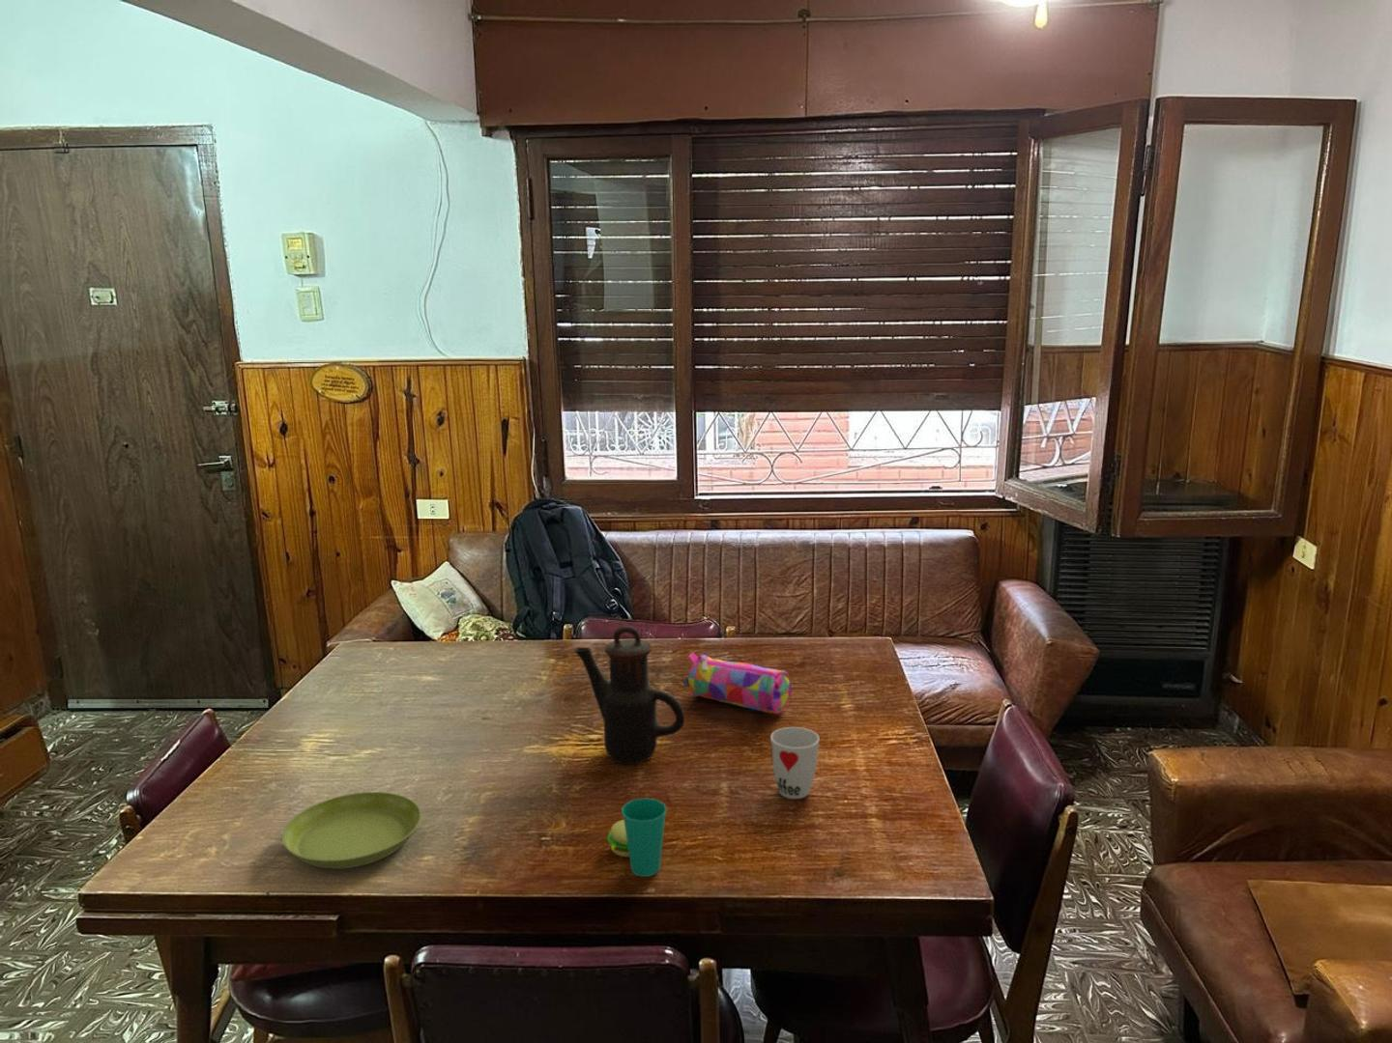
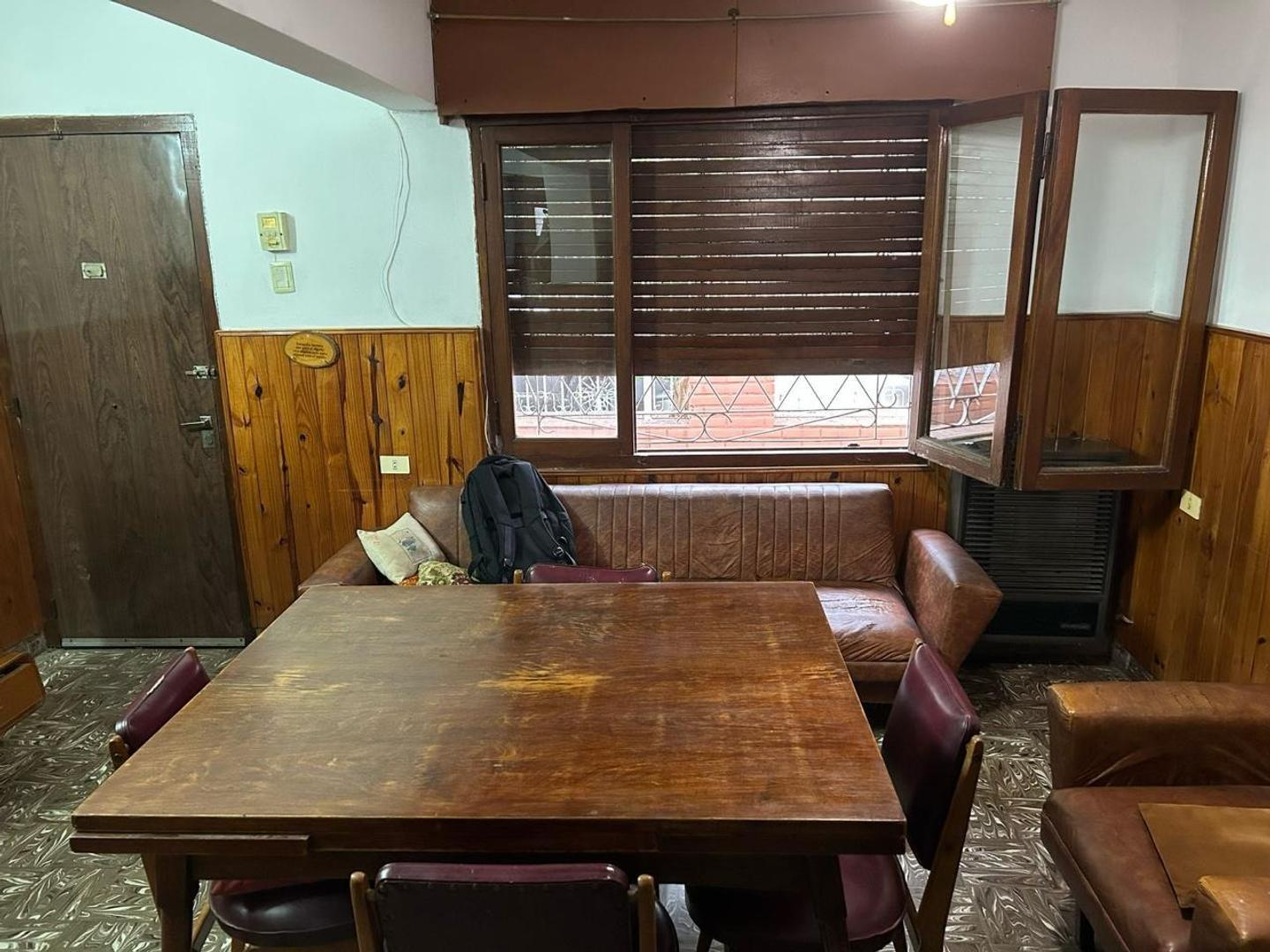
- teapot [572,624,685,765]
- cup [769,726,820,800]
- cup [607,796,668,878]
- saucer [282,791,422,870]
- pencil case [682,651,792,714]
